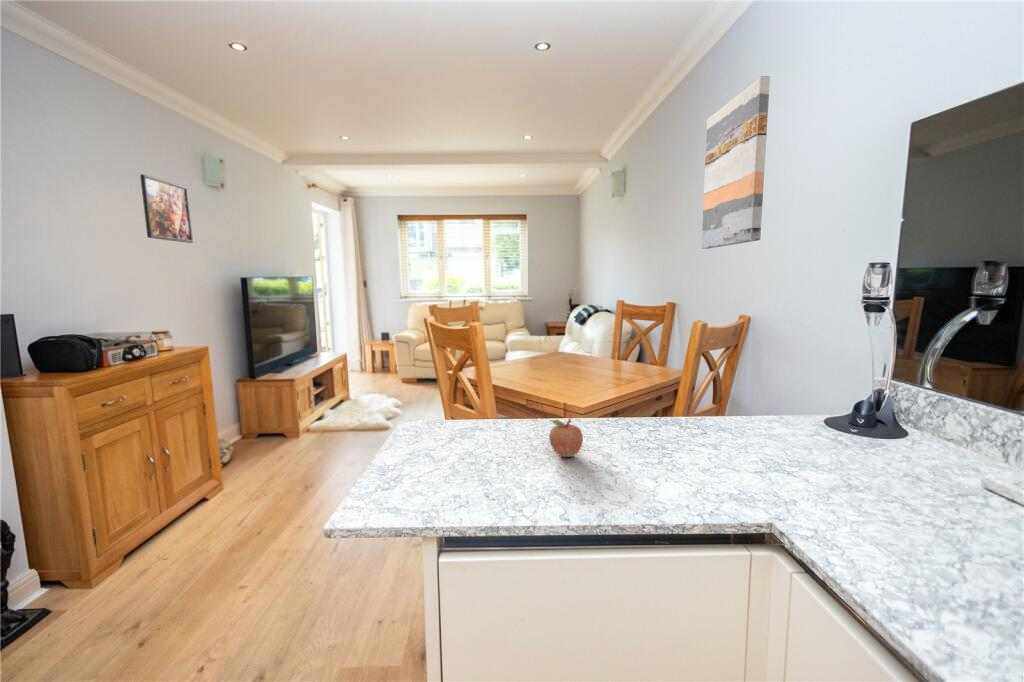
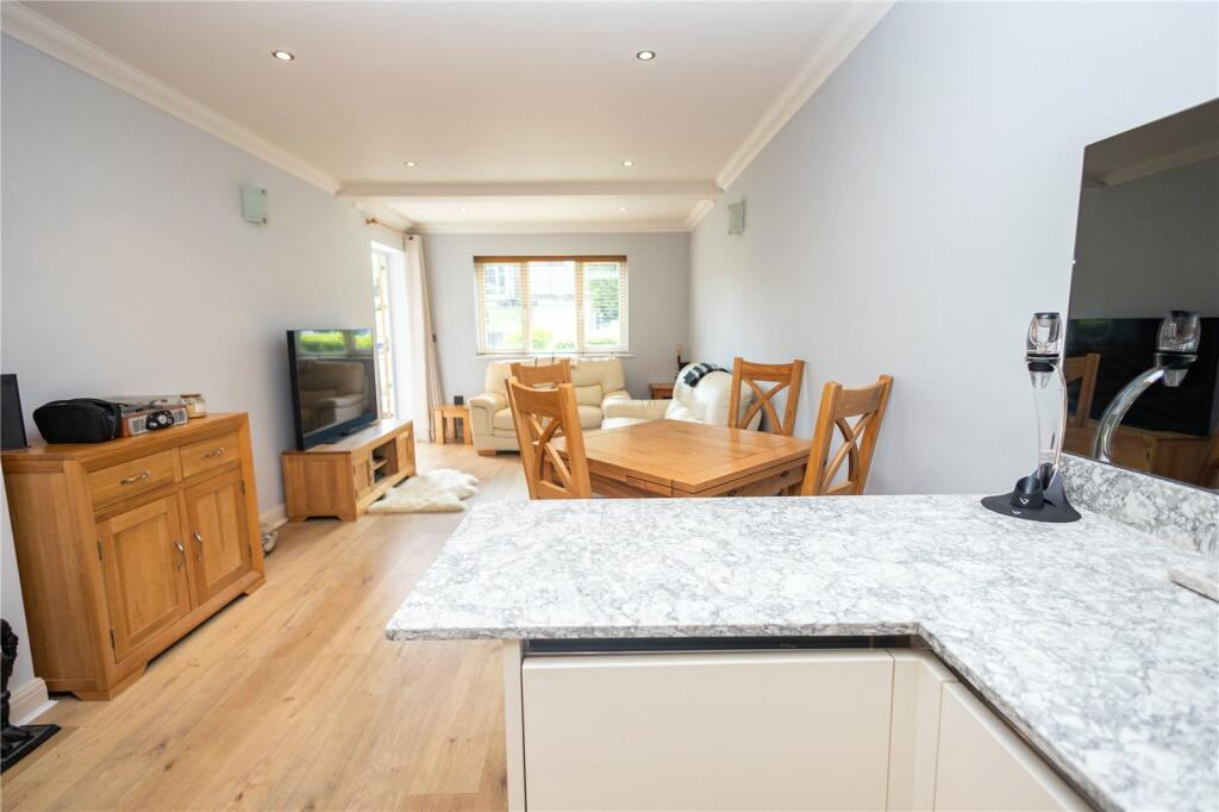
- wall art [700,75,771,250]
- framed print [139,173,194,244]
- fruit [548,418,584,458]
